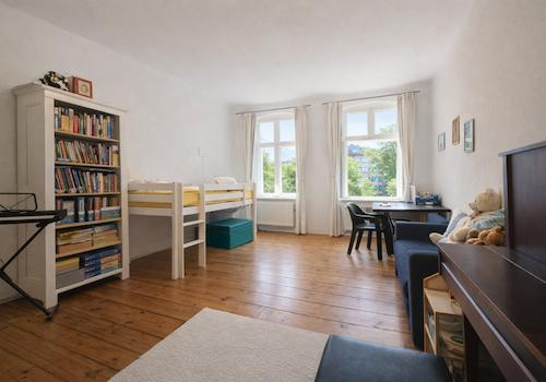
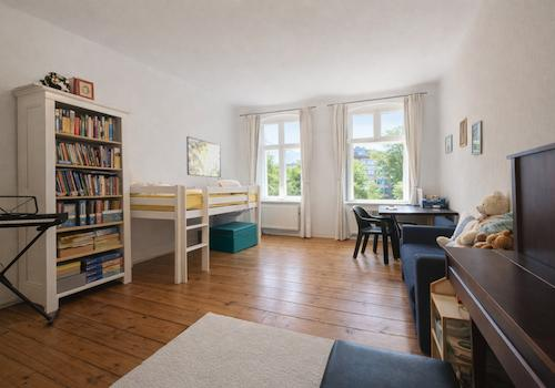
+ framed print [185,135,222,178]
